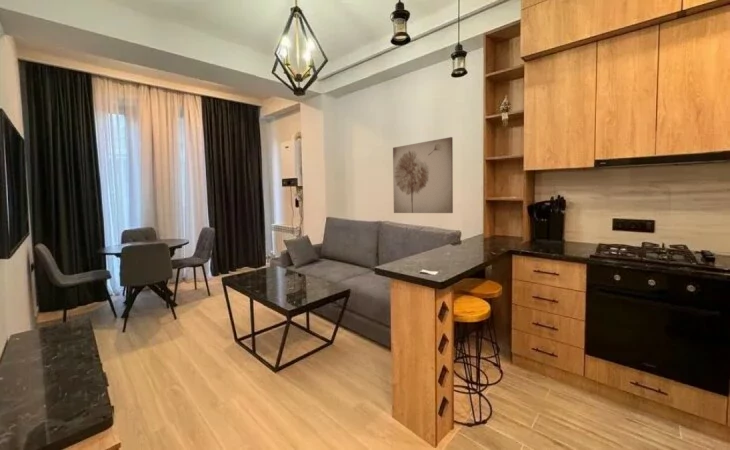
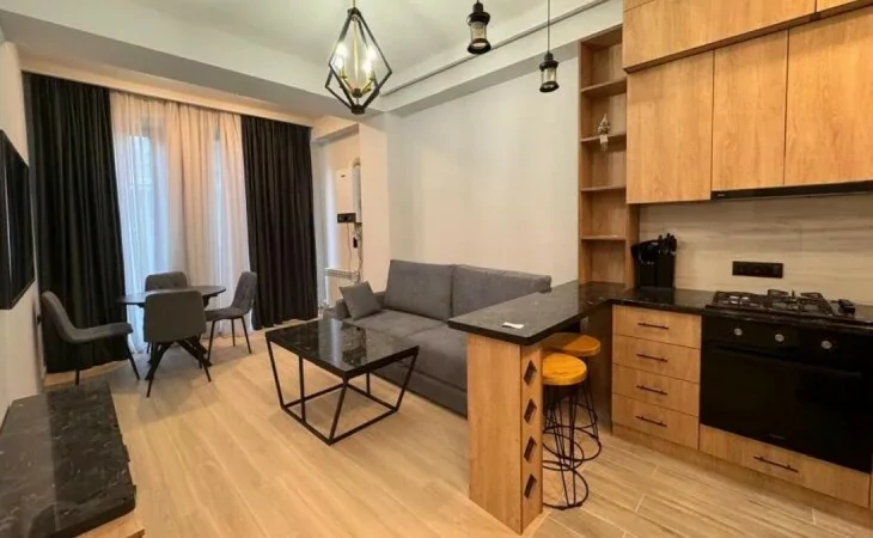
- wall art [392,136,454,214]
